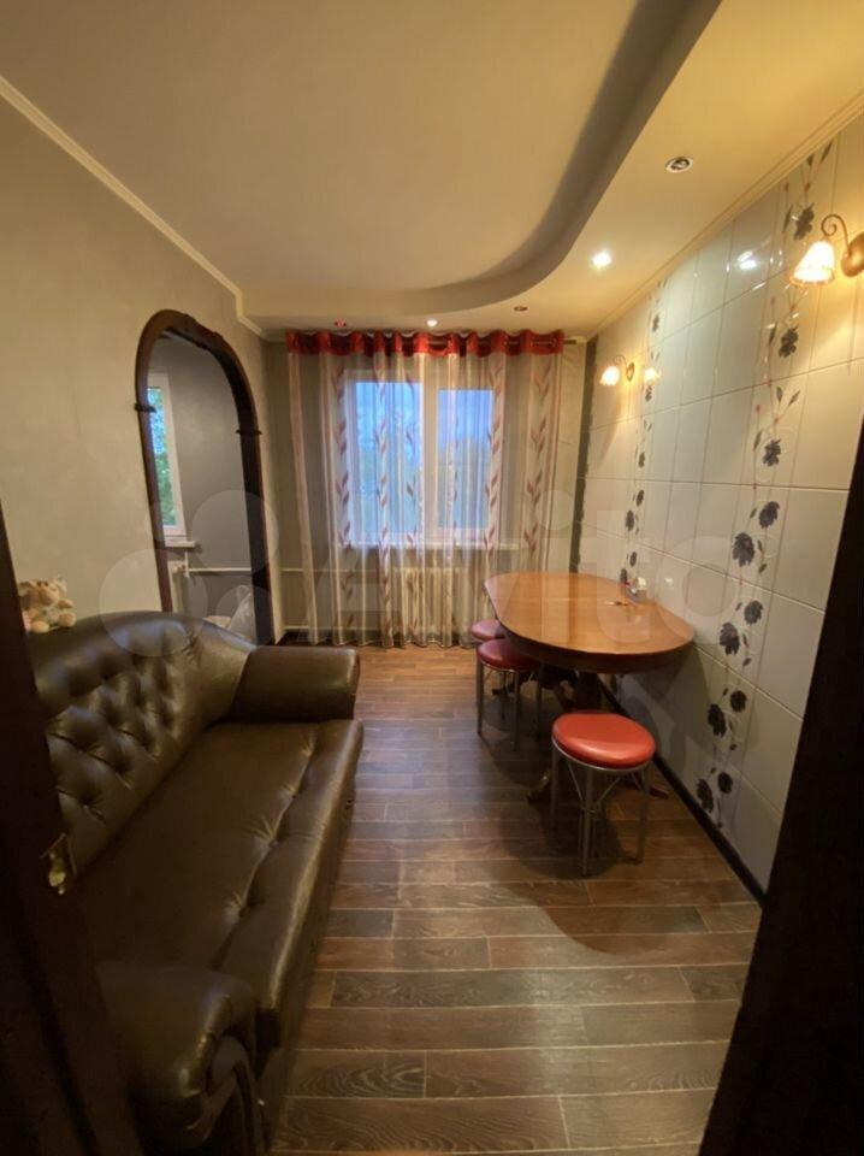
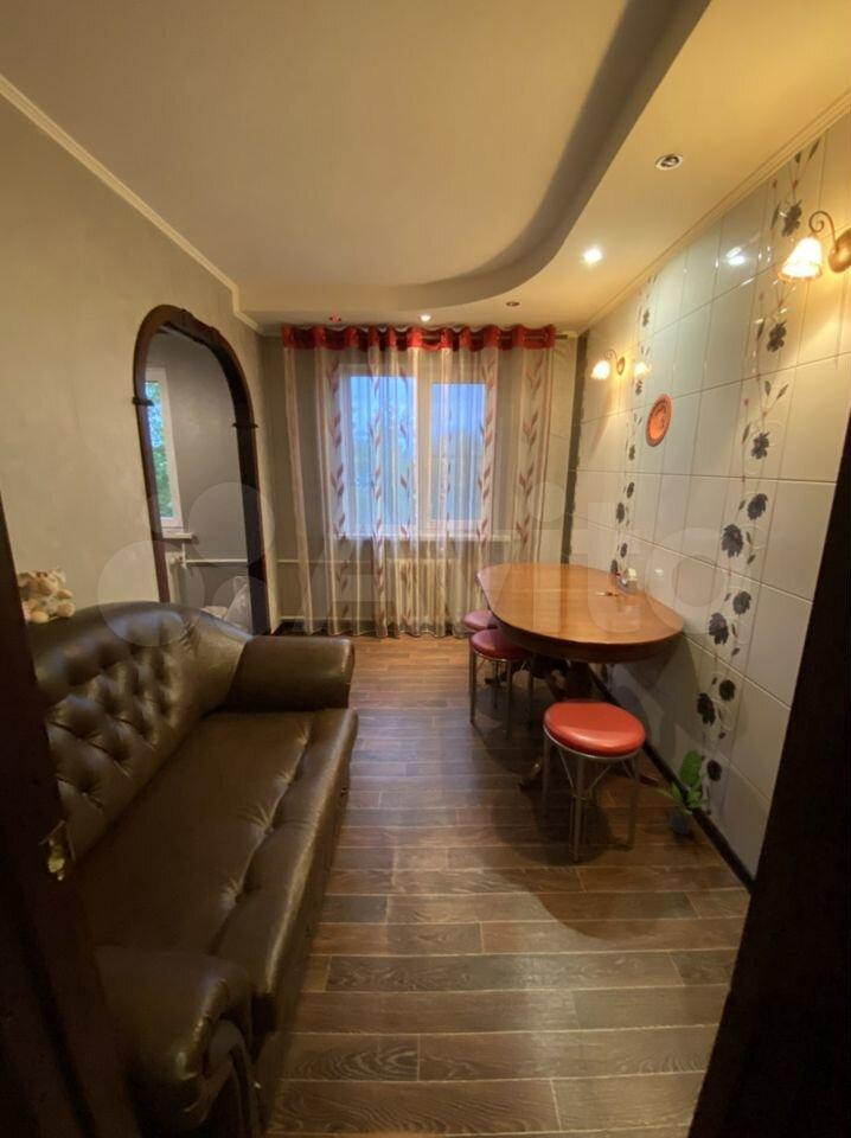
+ decorative plate [645,392,673,448]
+ potted plant [655,748,712,836]
